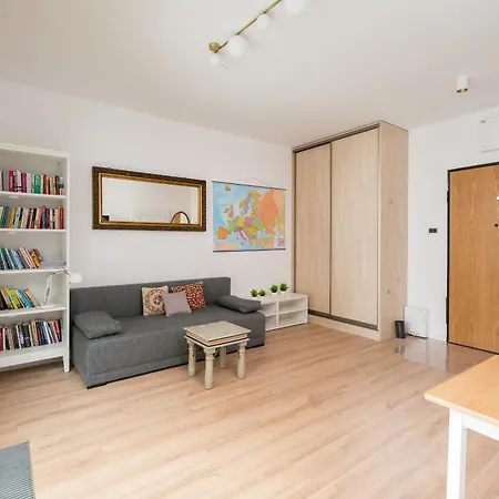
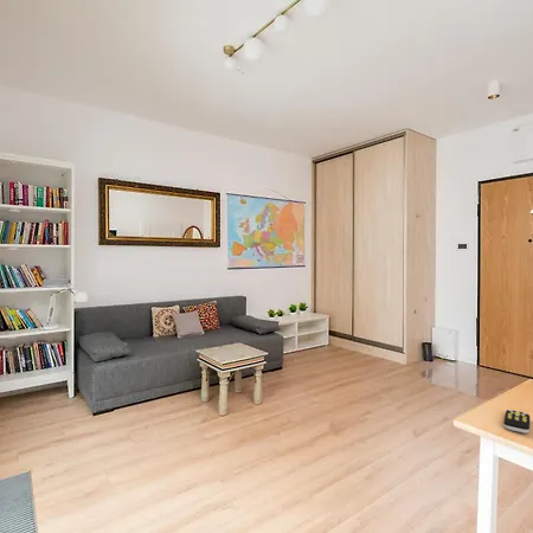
+ remote control [502,409,531,435]
